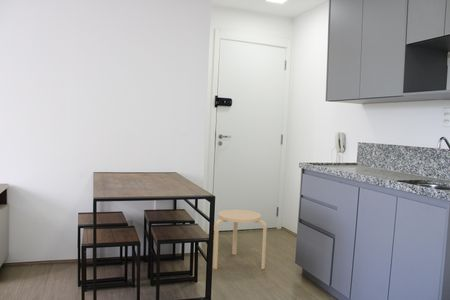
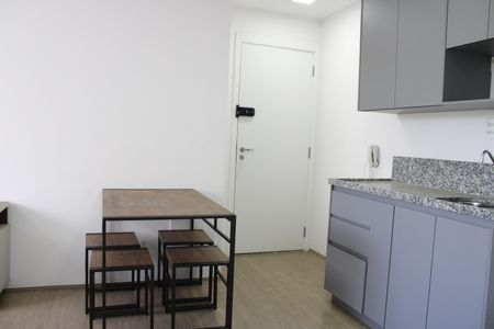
- stool [212,208,268,270]
